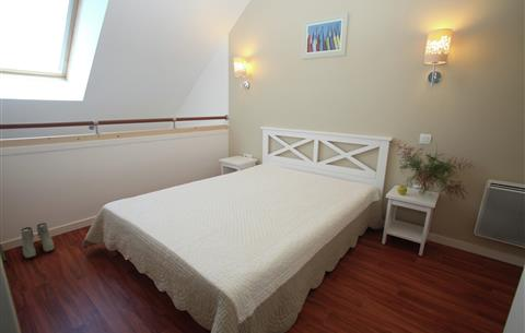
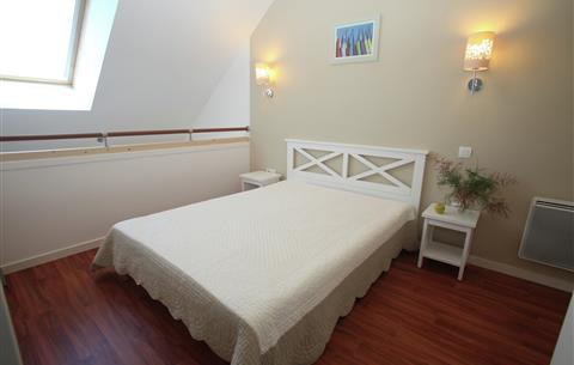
- boots [20,222,55,259]
